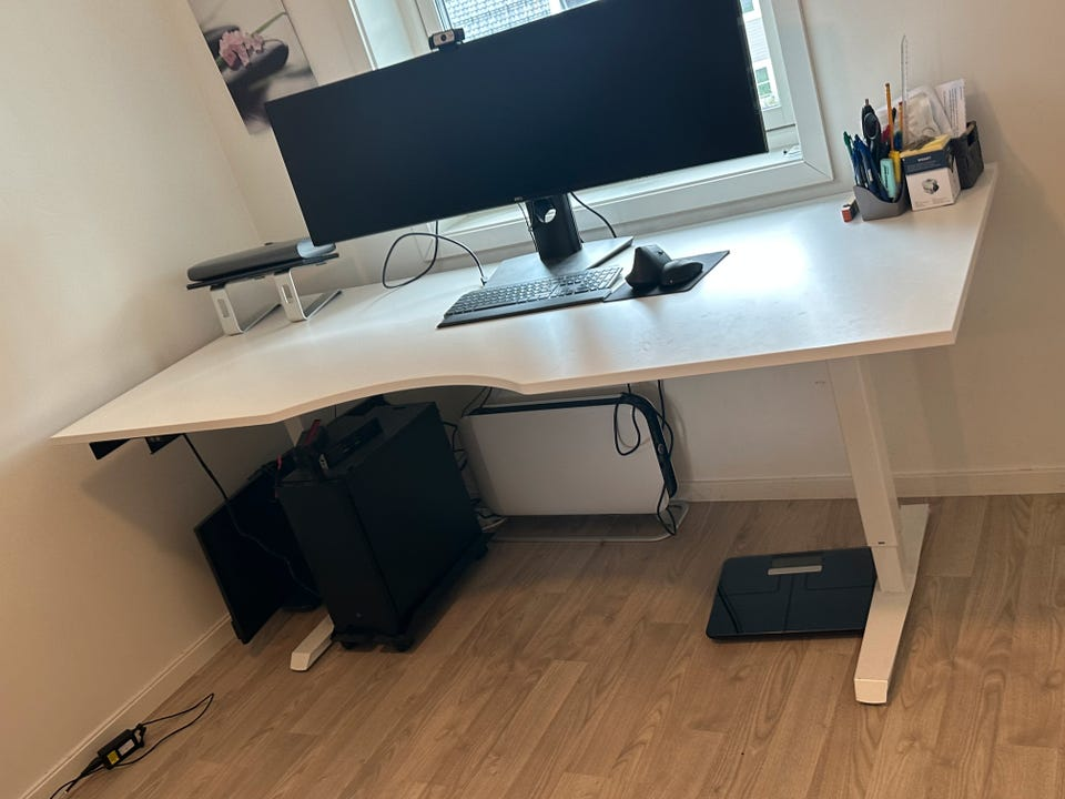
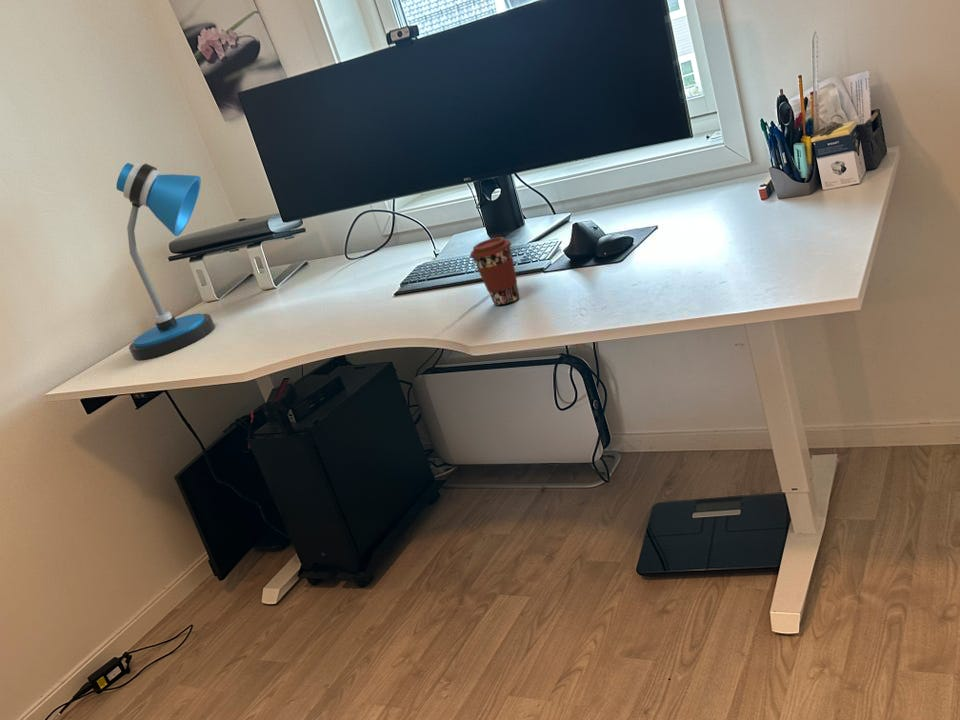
+ coffee cup [469,236,520,307]
+ desk lamp [115,162,216,361]
